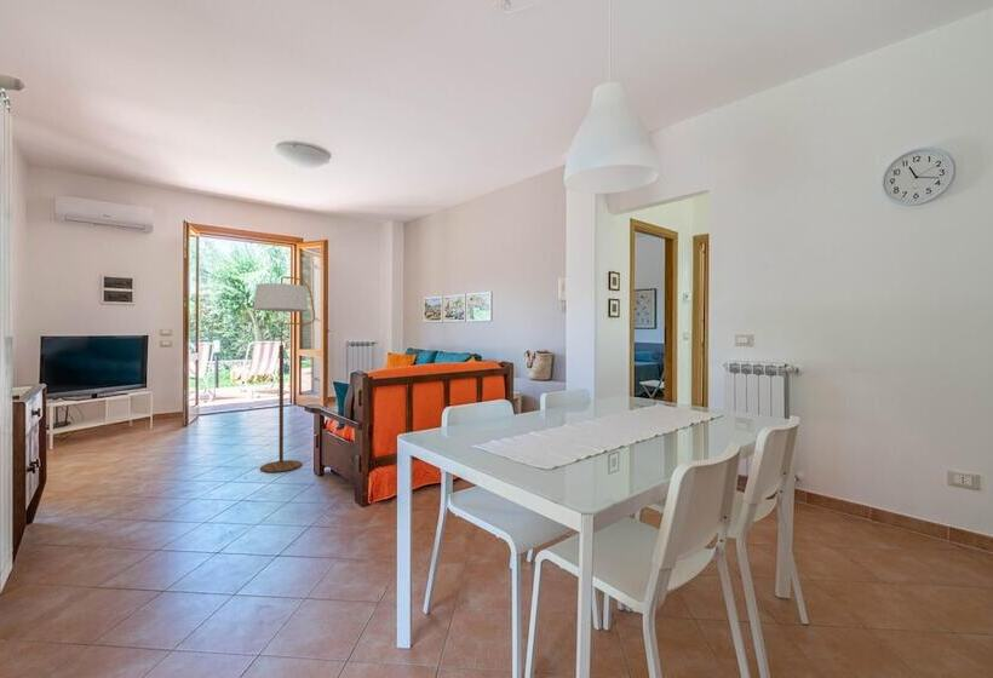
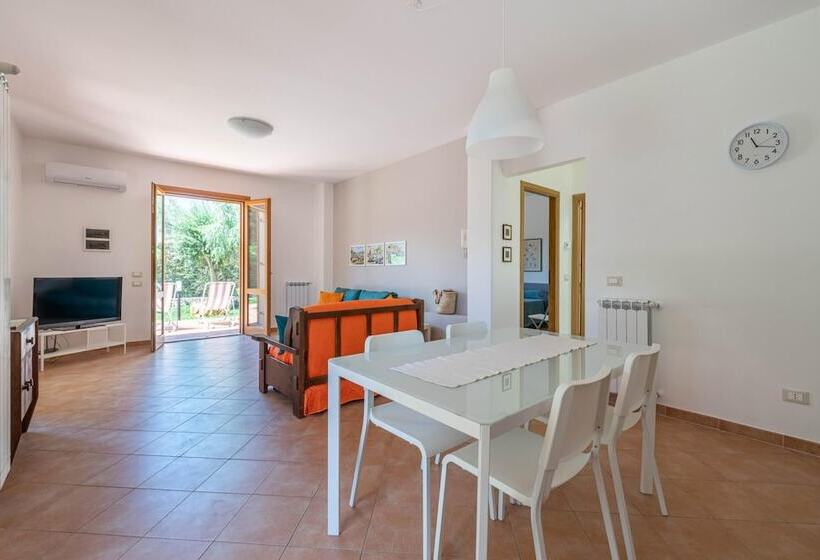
- floor lamp [252,275,316,473]
